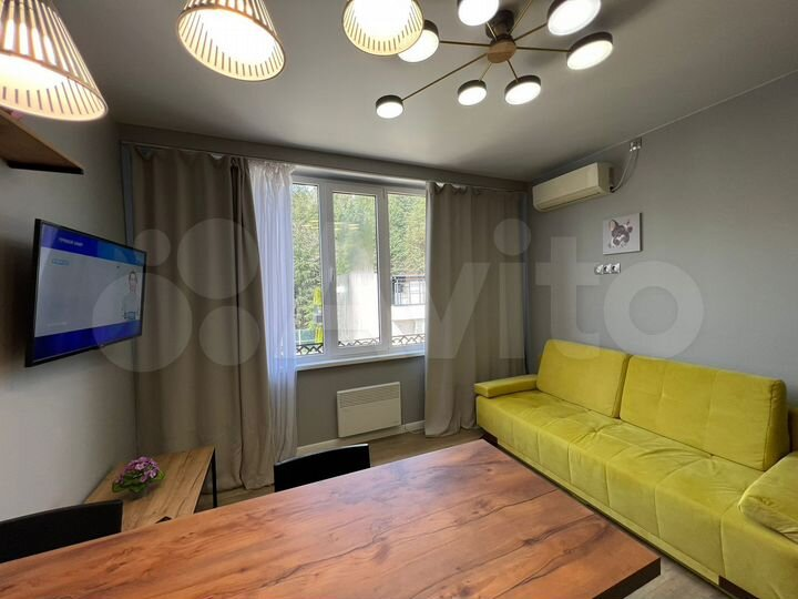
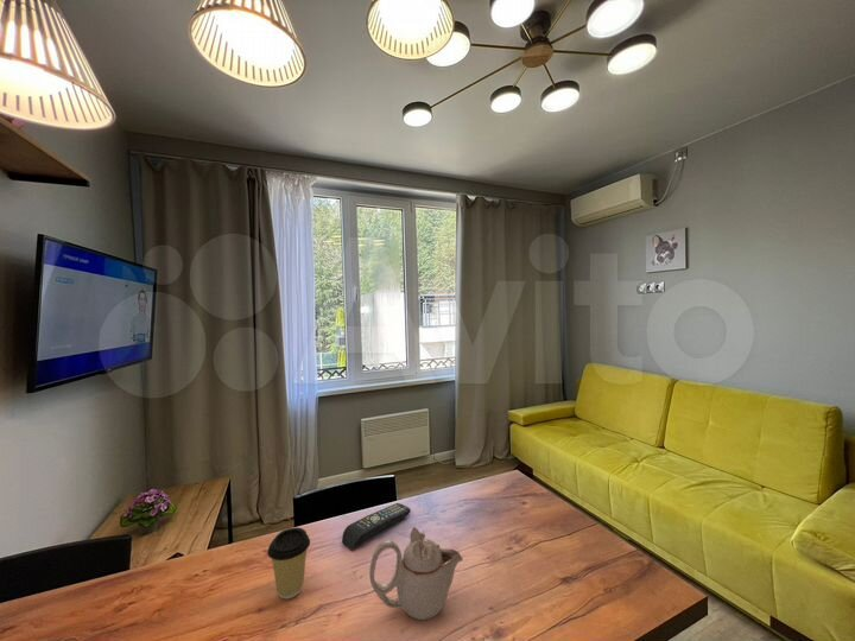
+ remote control [341,502,412,551]
+ teapot [368,526,464,622]
+ coffee cup [266,527,311,599]
